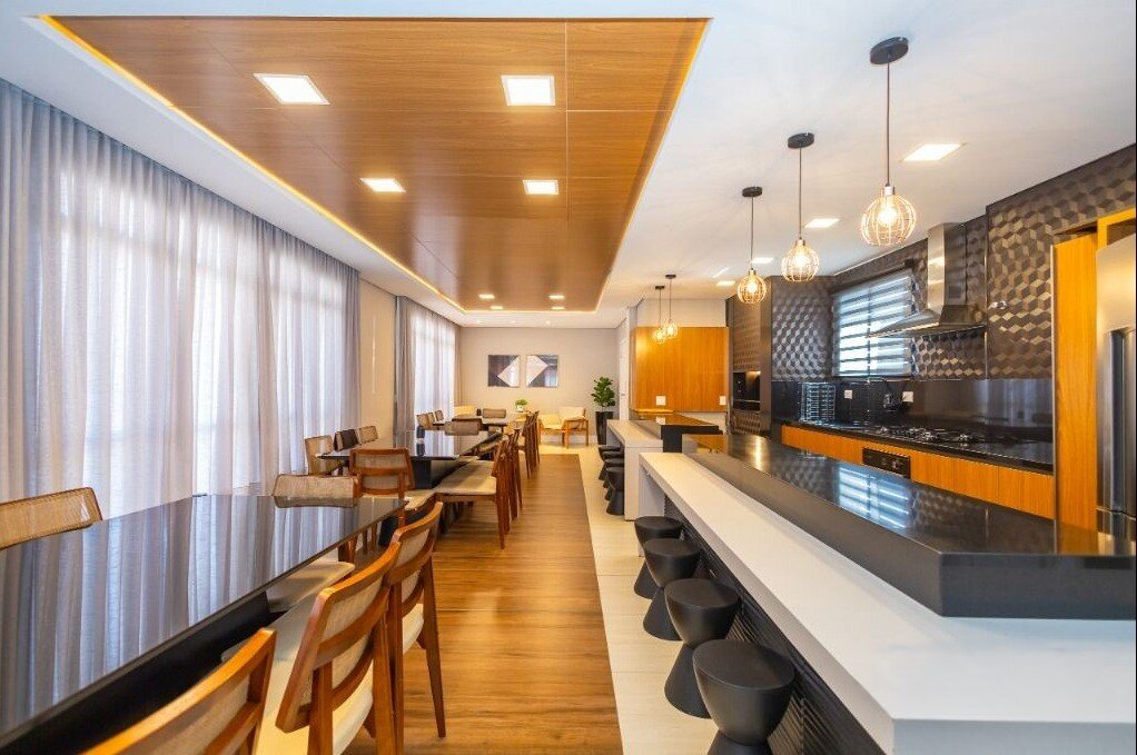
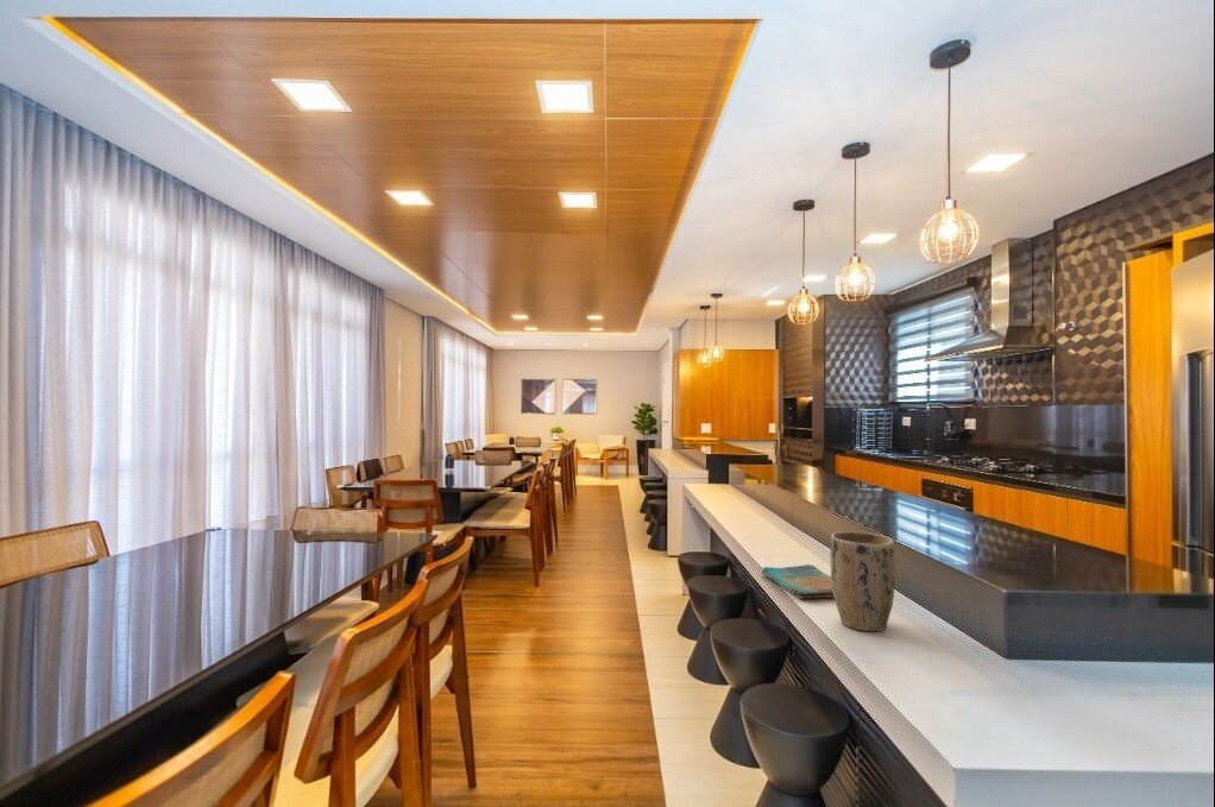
+ dish towel [761,563,835,600]
+ plant pot [829,530,896,632]
